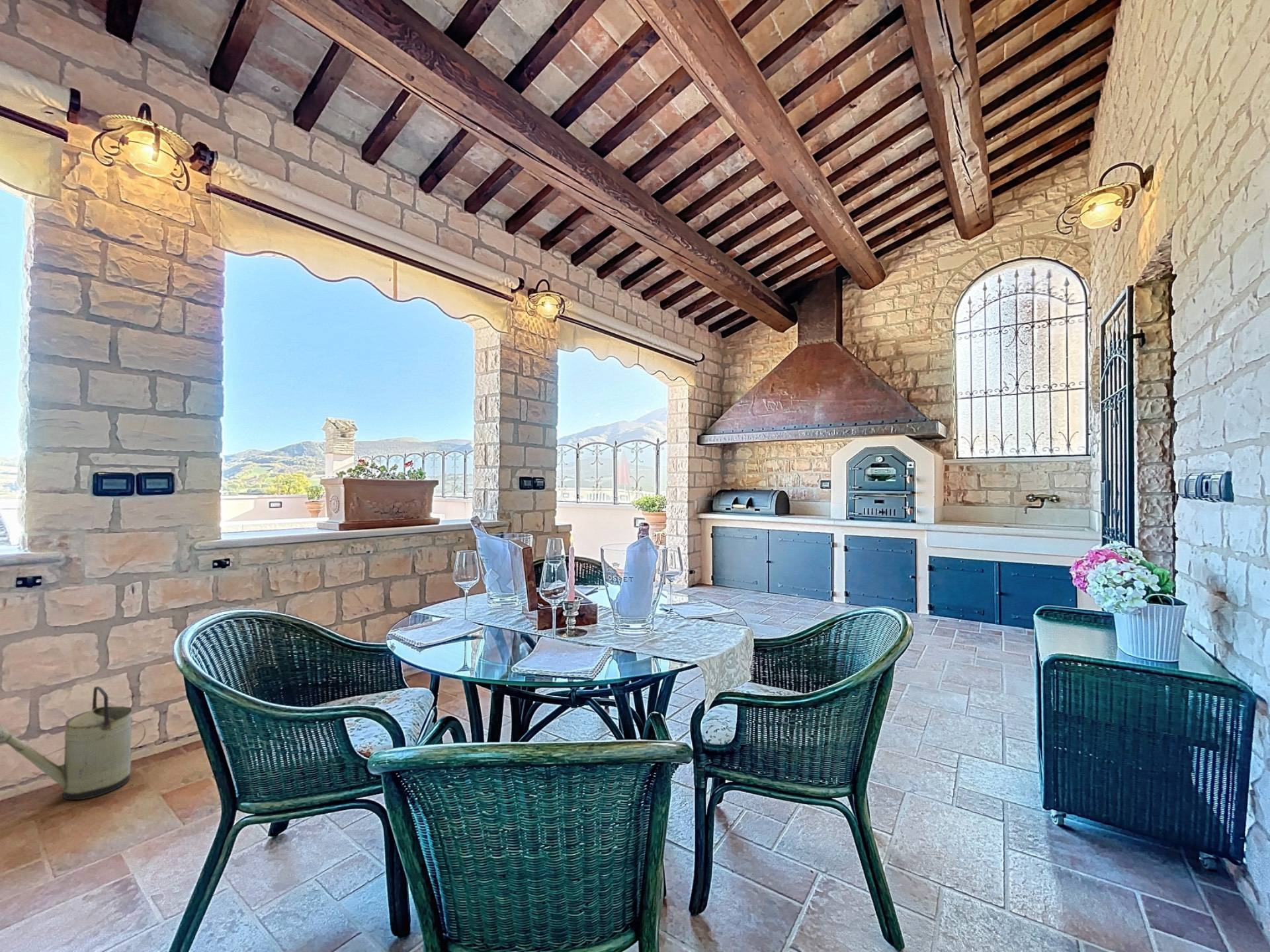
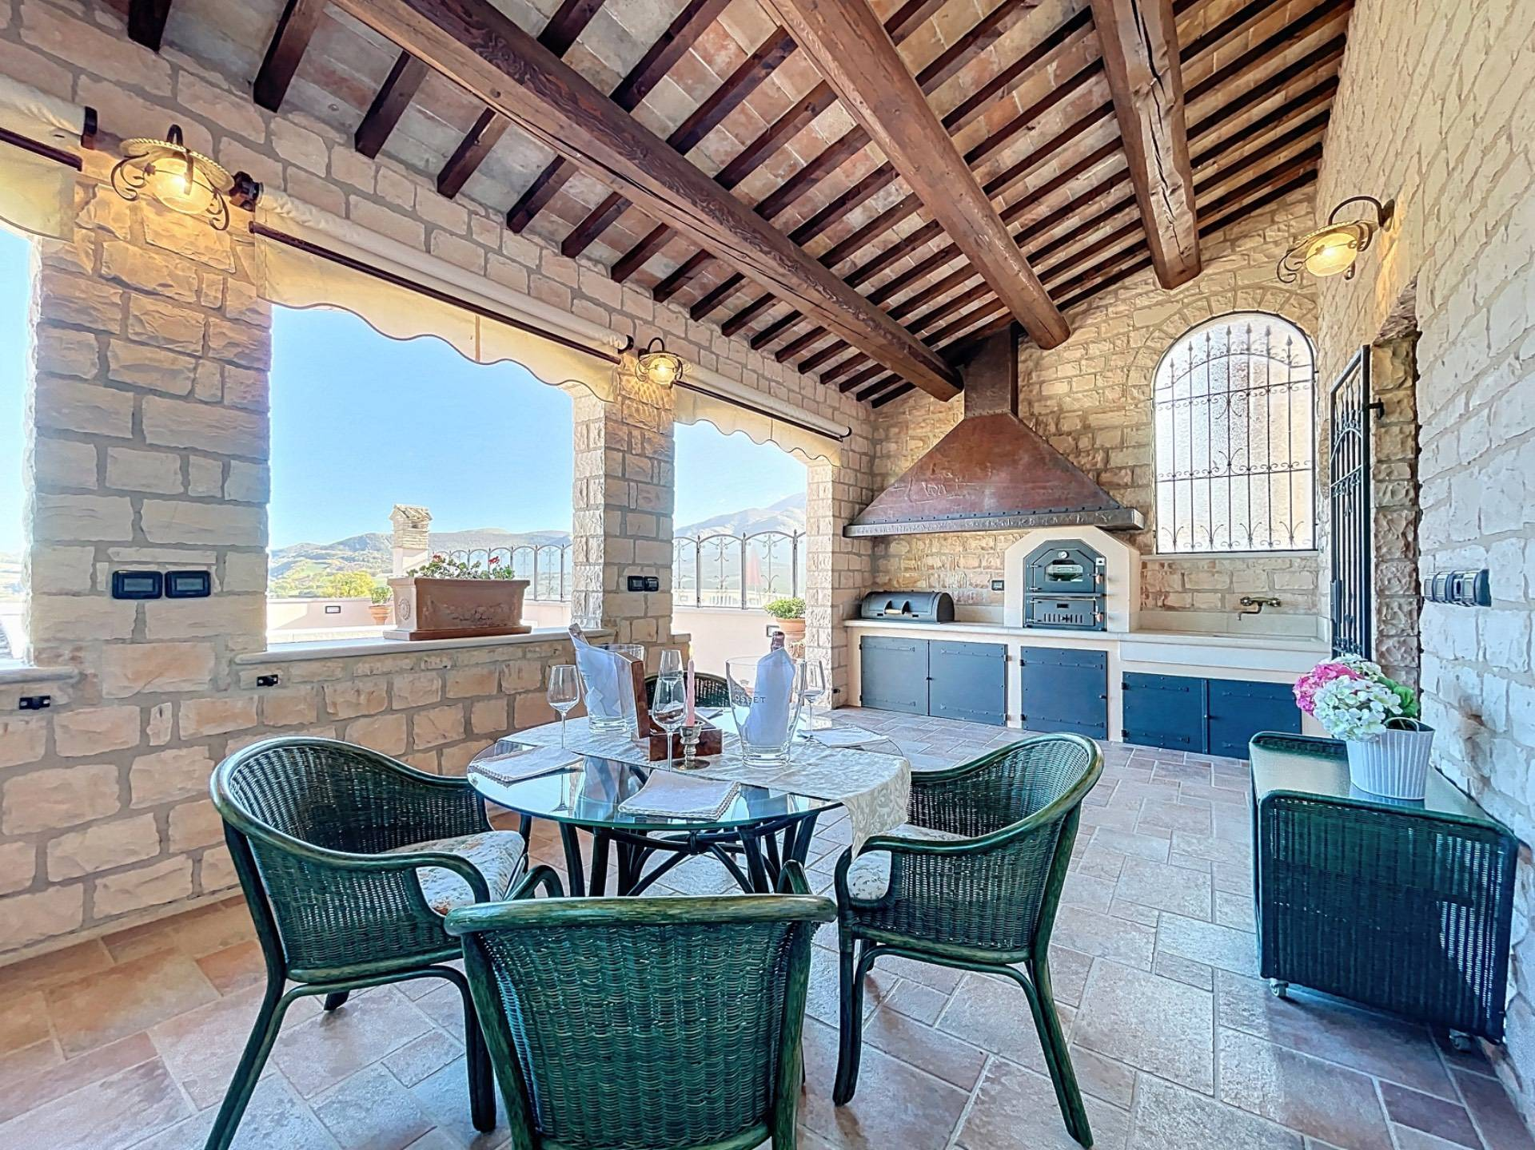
- watering can [0,686,146,801]
